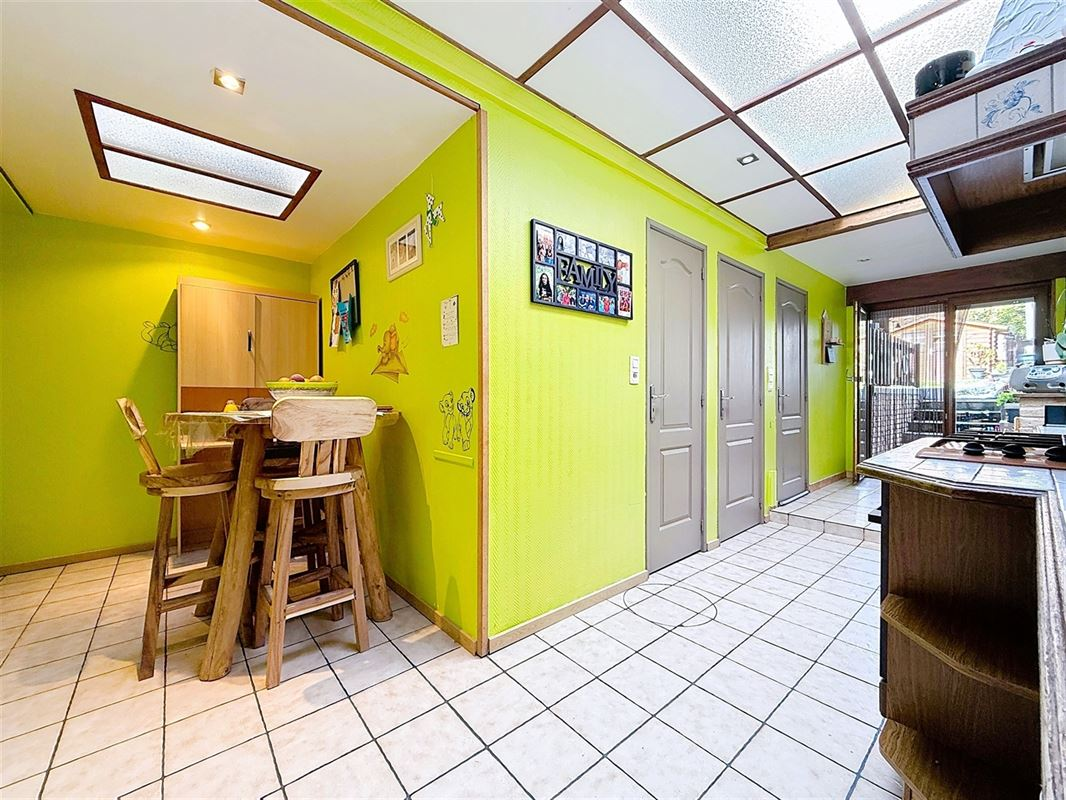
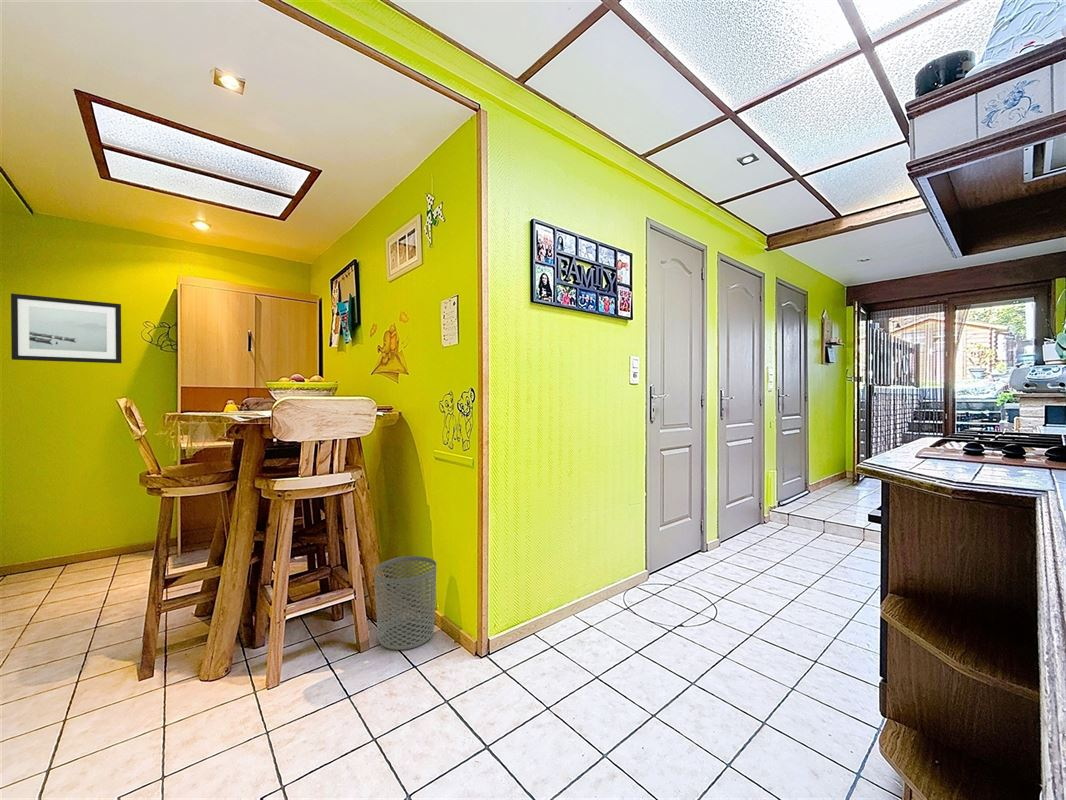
+ wall art [10,292,123,364]
+ waste bin [373,555,437,651]
